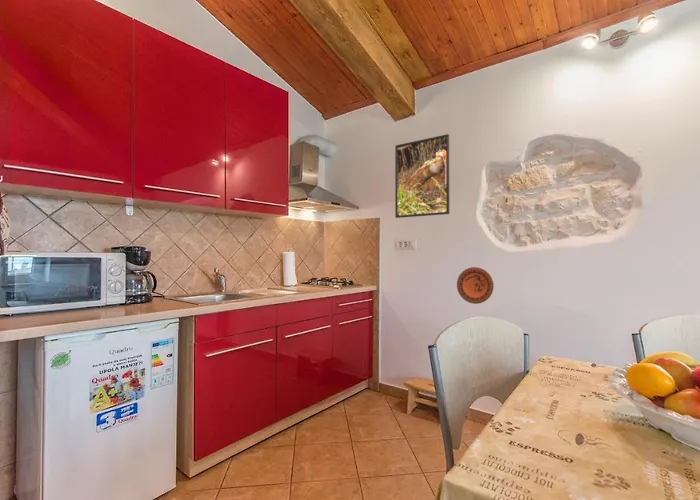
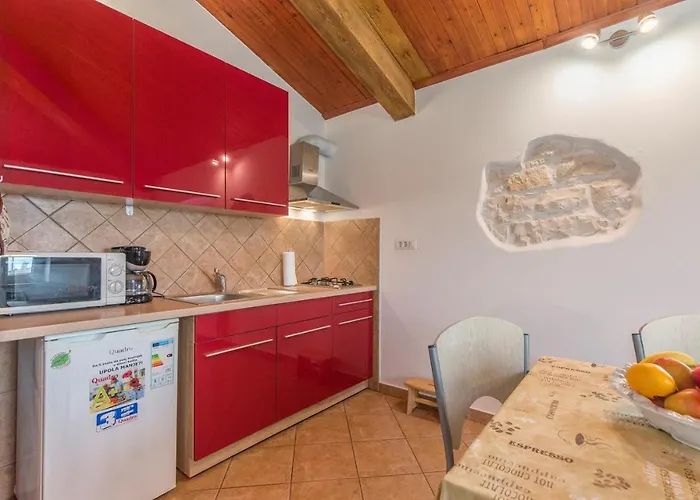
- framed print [394,133,450,219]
- decorative plate [456,266,495,305]
